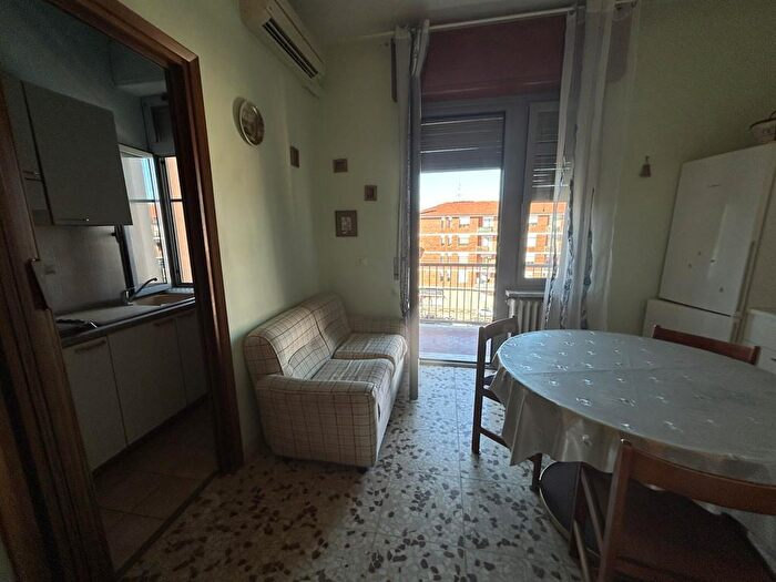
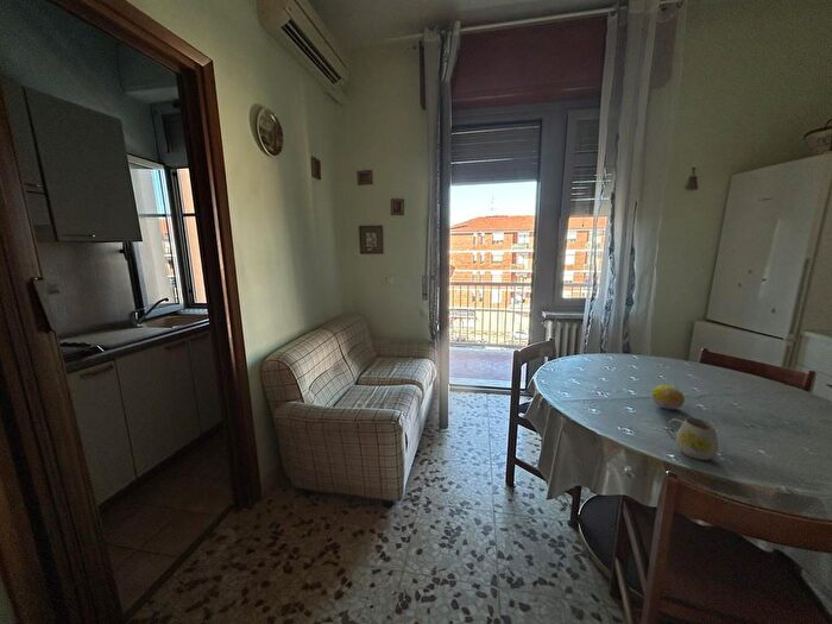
+ mug [666,417,719,461]
+ fruit [651,384,686,410]
